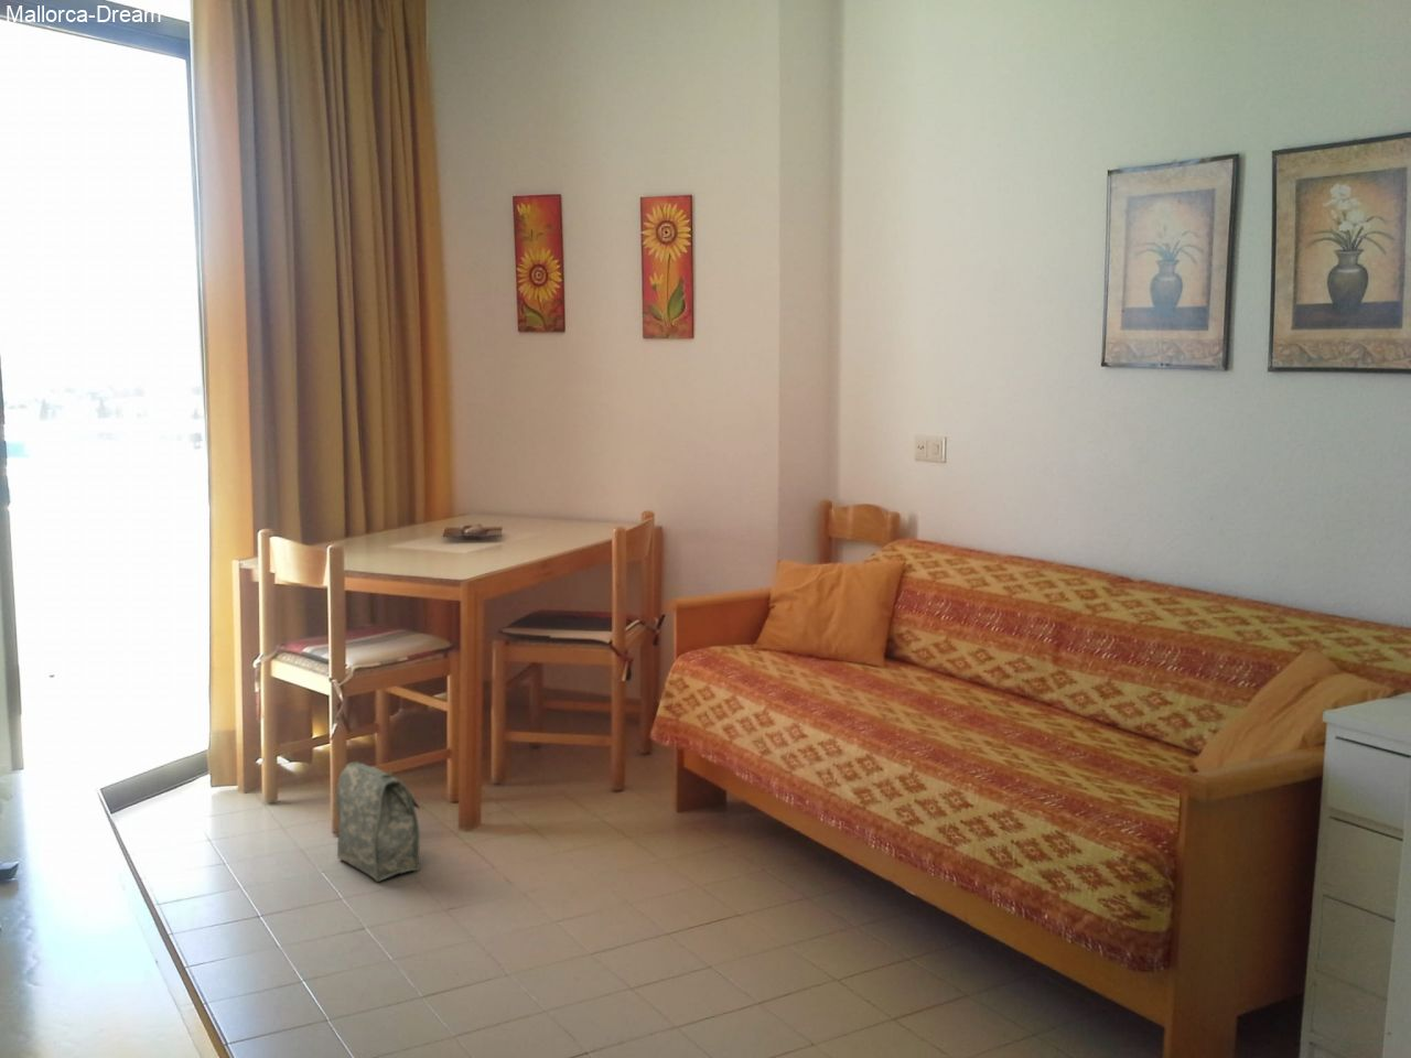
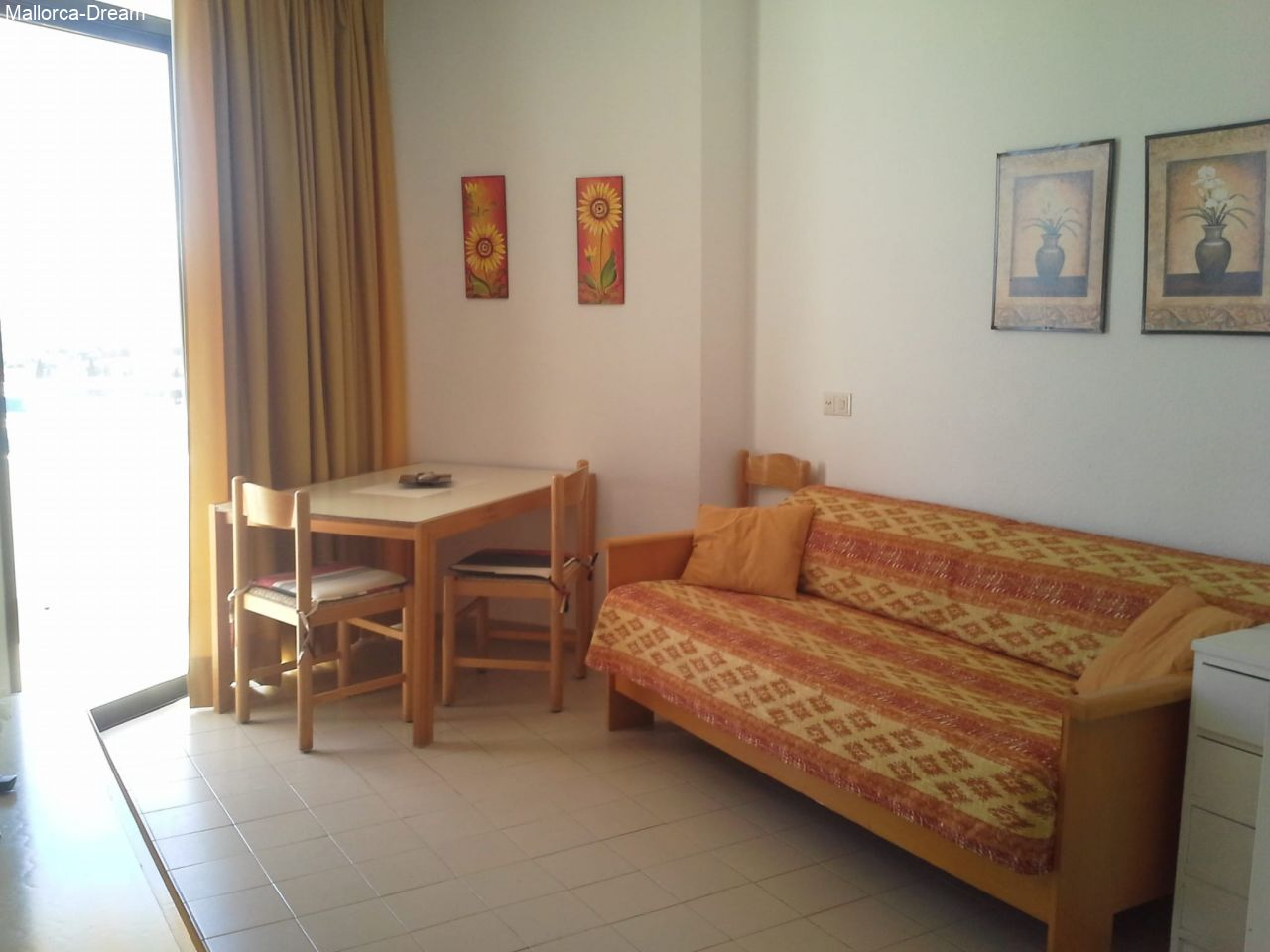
- bag [336,760,421,882]
